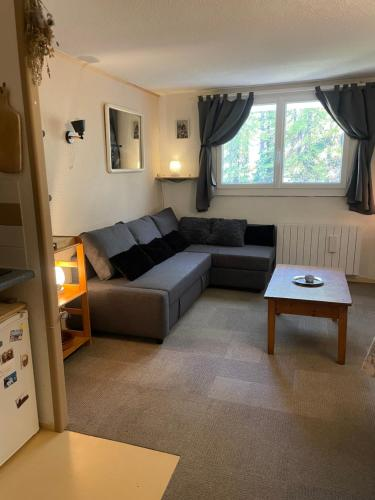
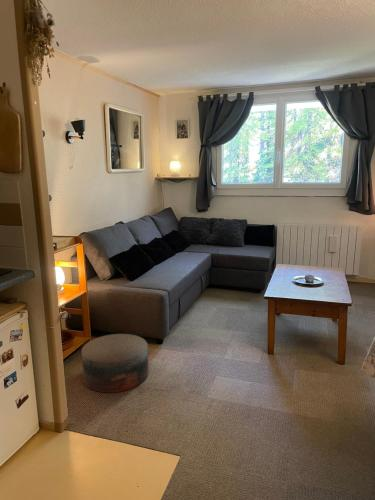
+ stool [81,333,149,393]
